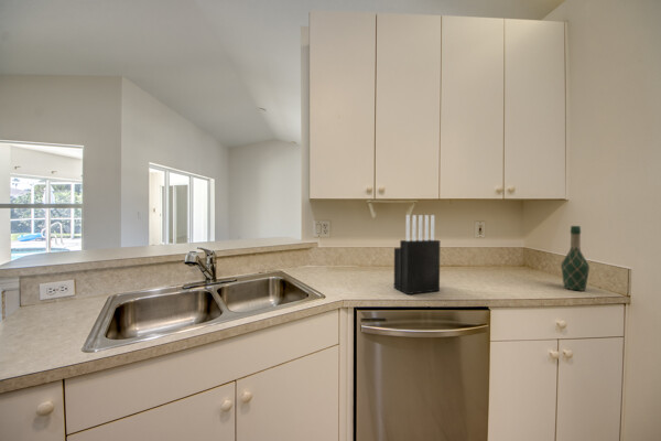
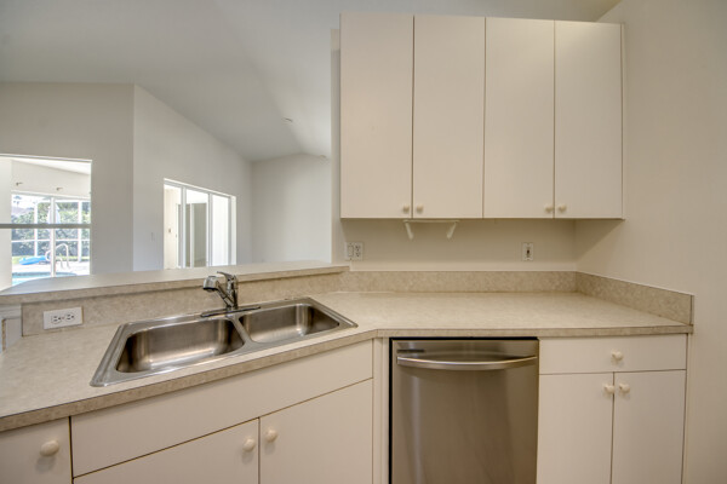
- knife block [393,214,441,295]
- wine bottle [560,225,590,292]
